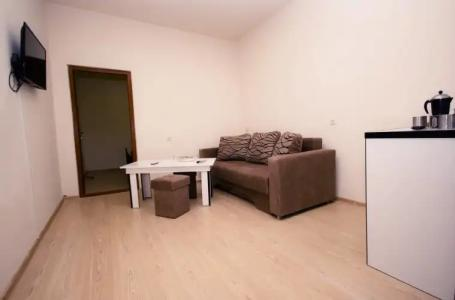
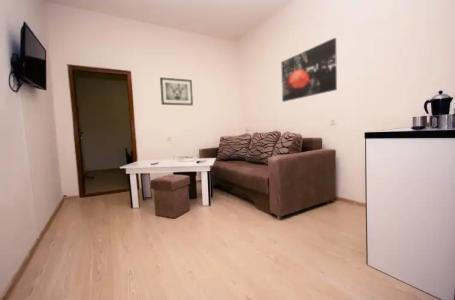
+ wall art [159,76,194,106]
+ wall art [280,37,338,103]
